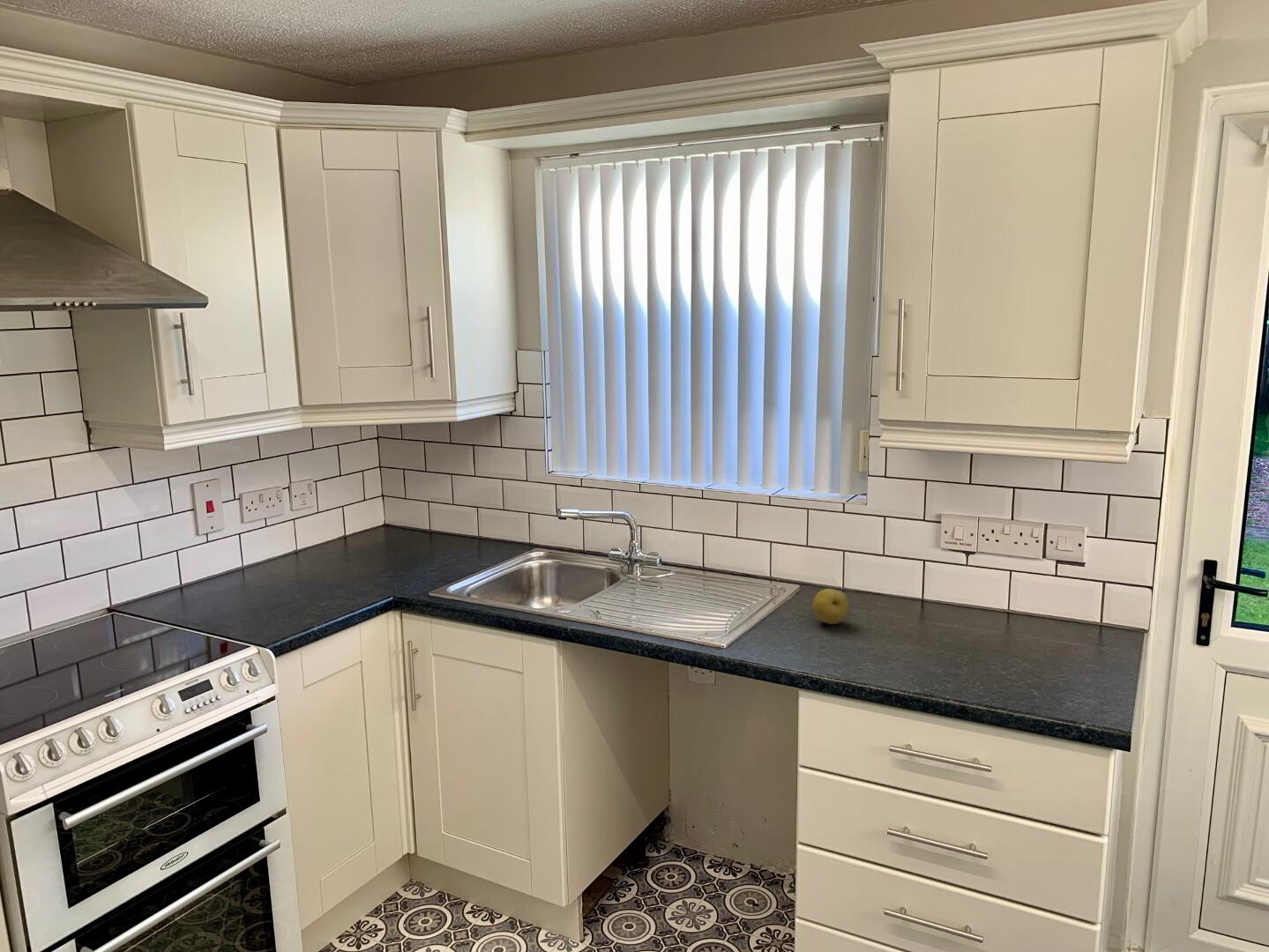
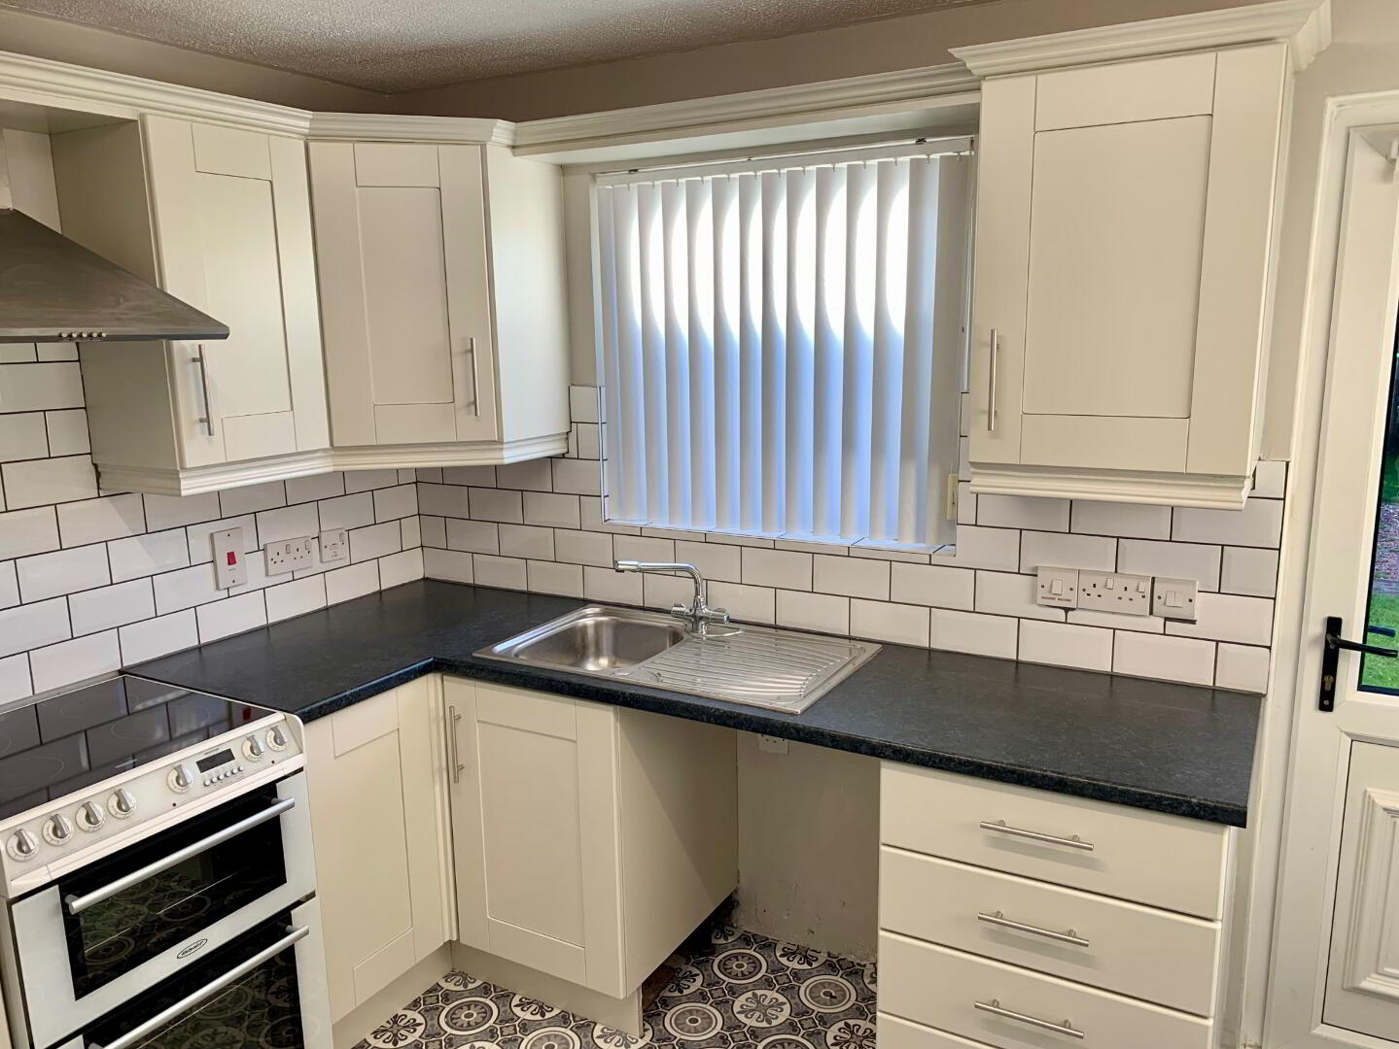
- fruit [811,588,850,625]
